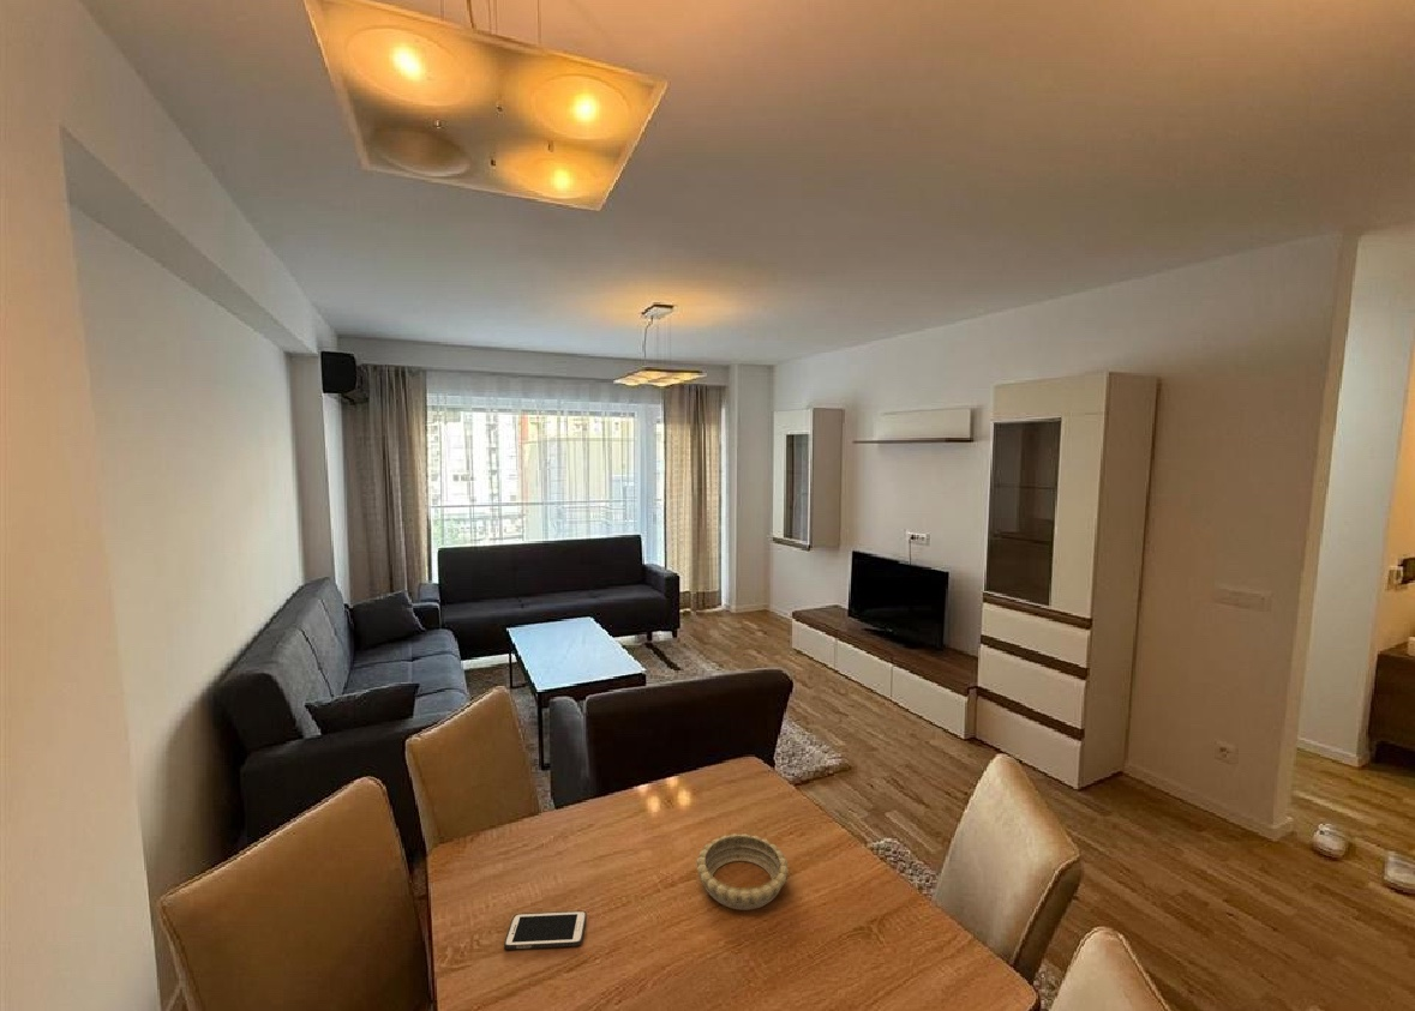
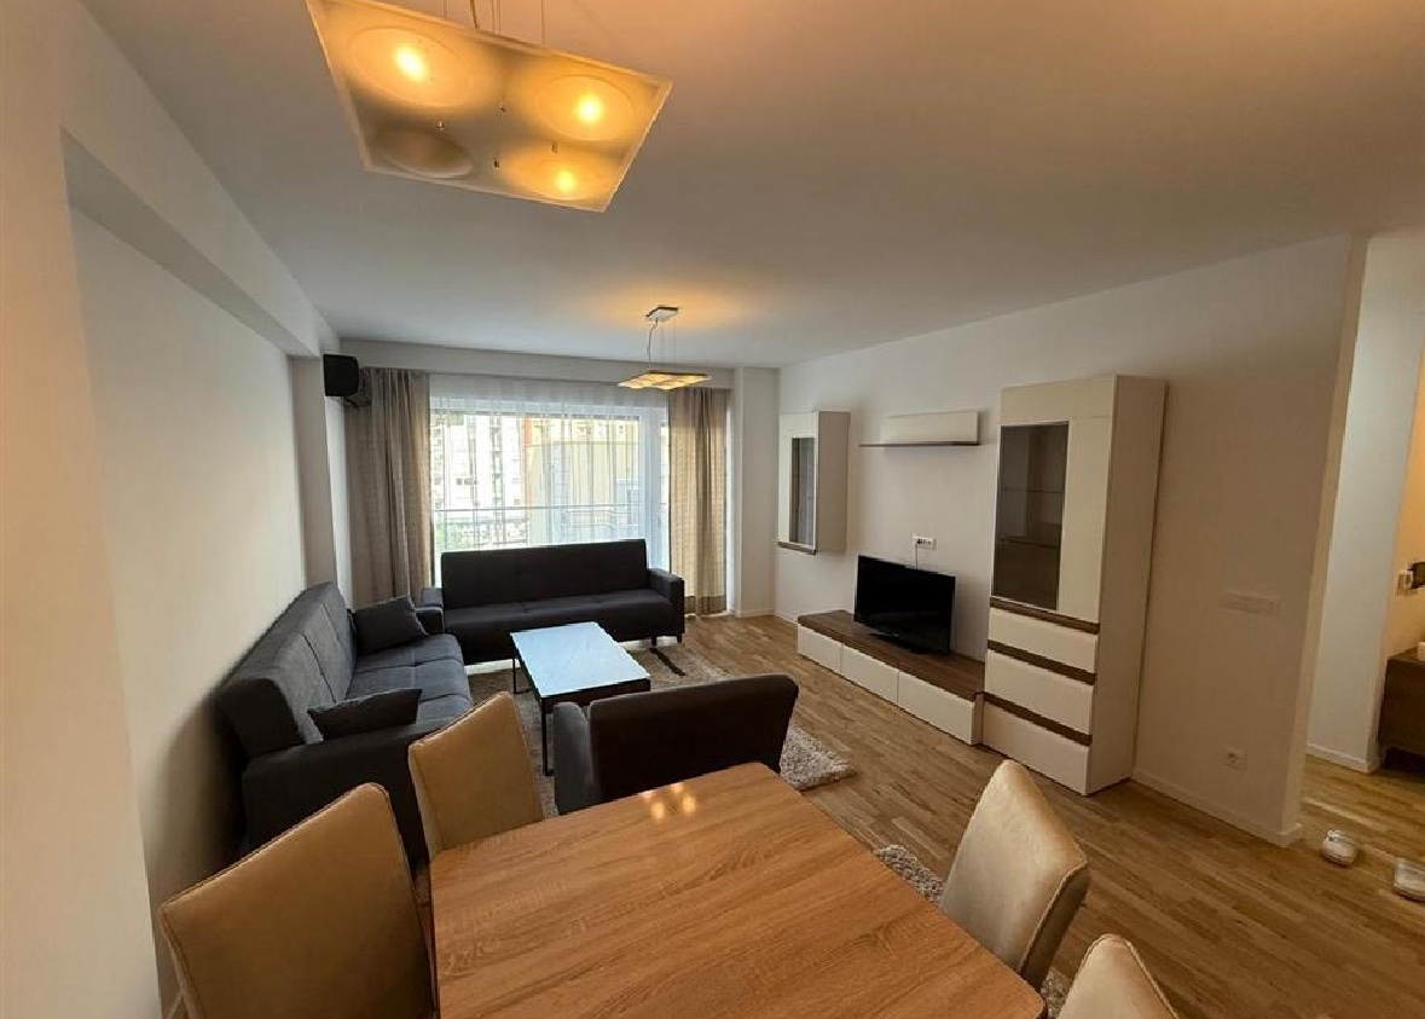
- cell phone [503,910,588,950]
- decorative bowl [696,832,790,911]
